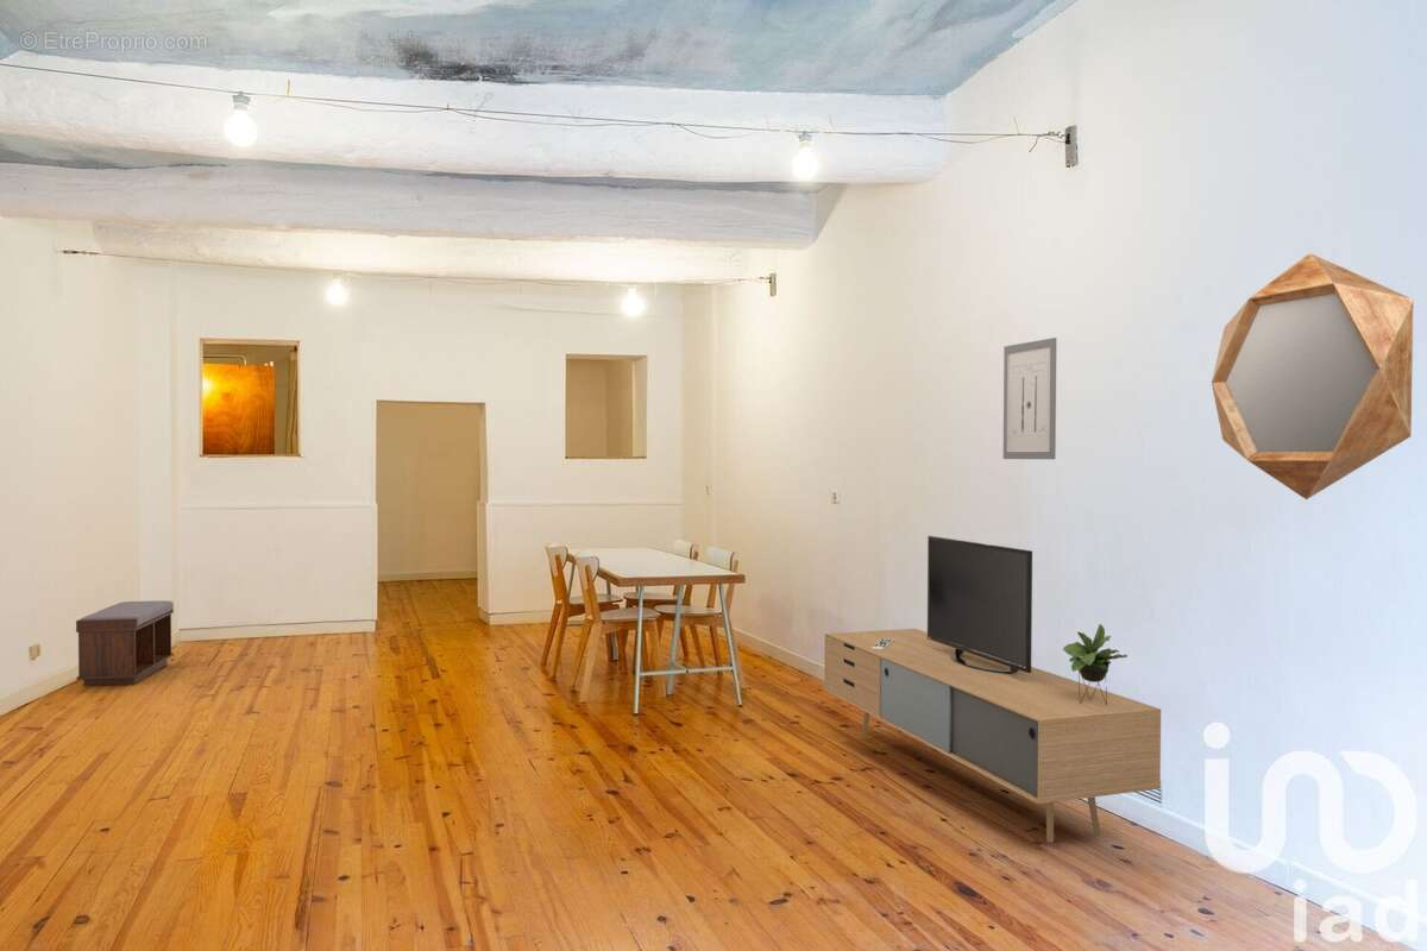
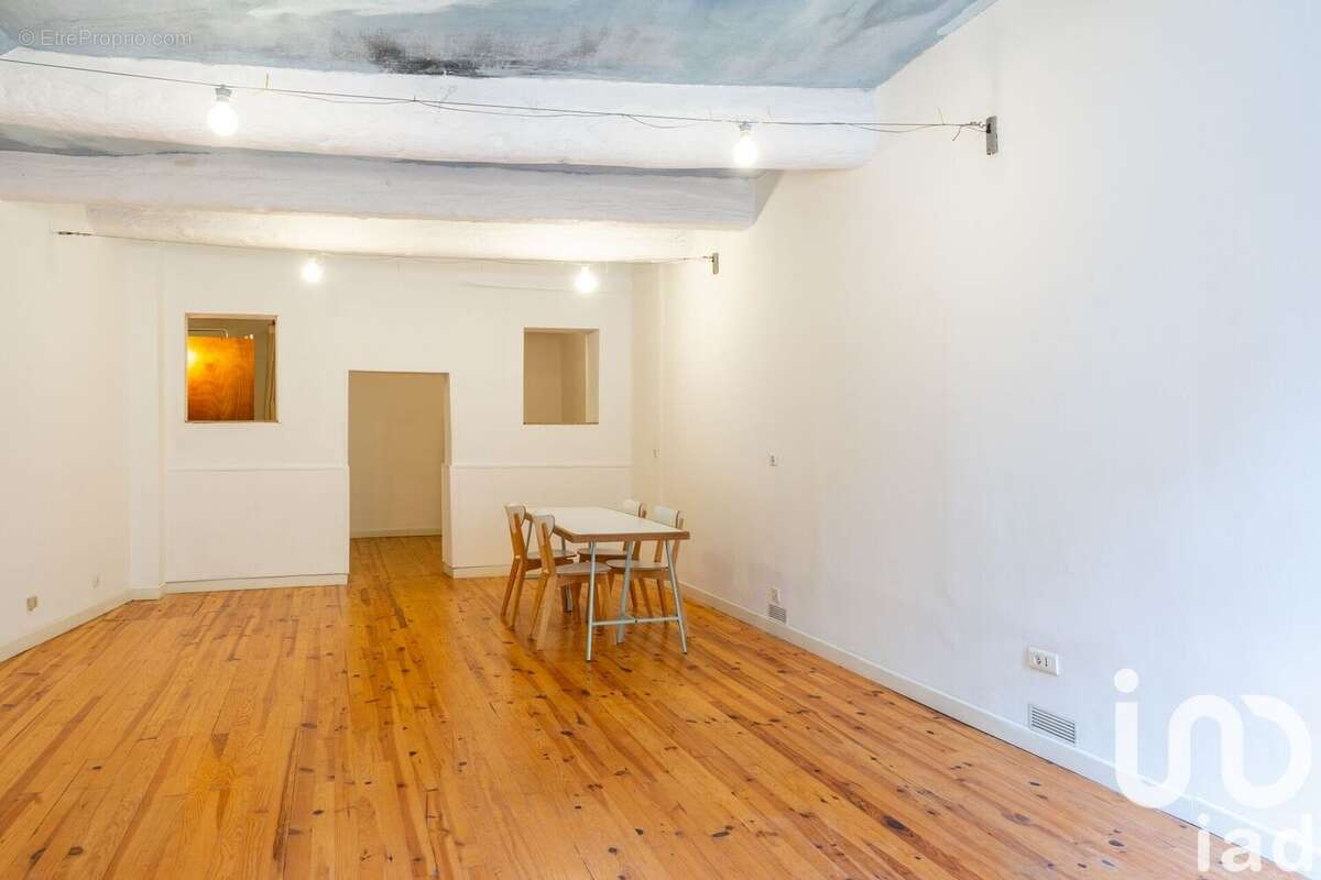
- home mirror [1211,252,1414,500]
- bench [75,599,175,687]
- media console [823,535,1162,844]
- wall art [1002,336,1057,460]
